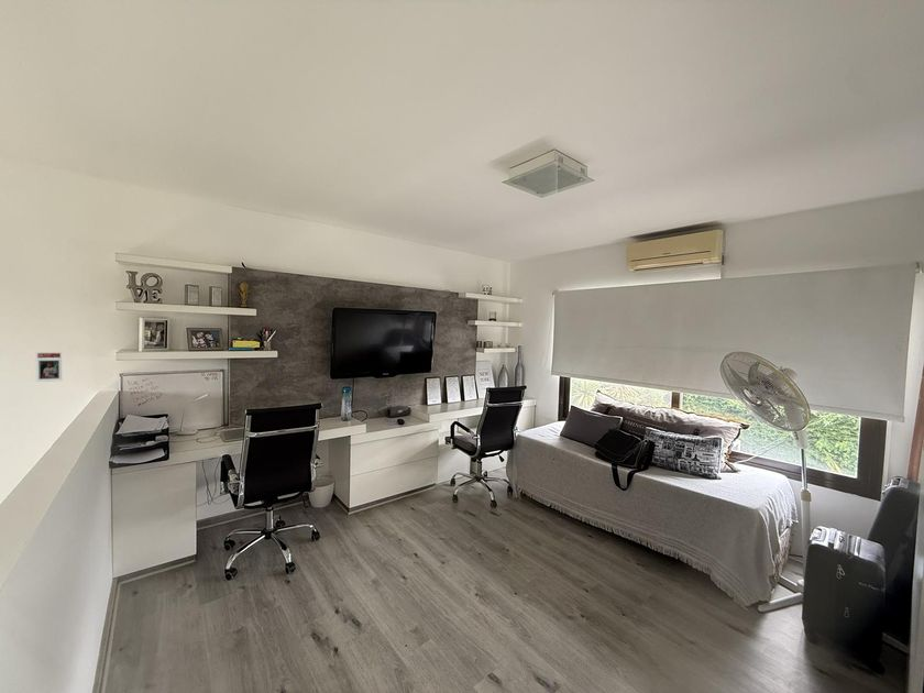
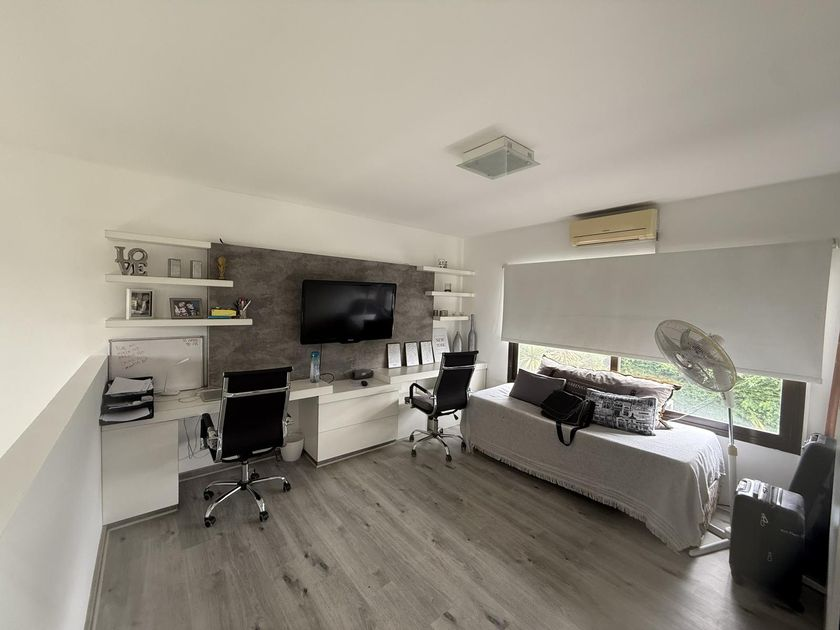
- trading card [35,351,63,383]
